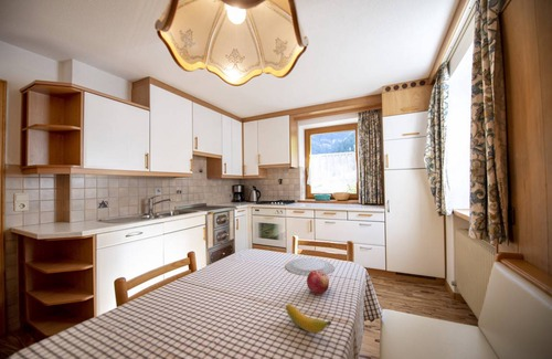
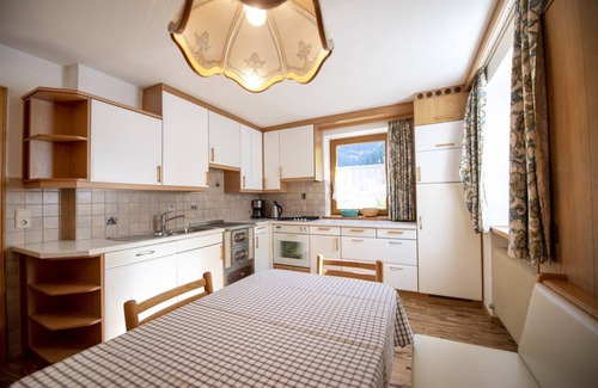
- chinaware [285,257,336,277]
- banana [285,303,332,334]
- fruit [306,271,330,296]
